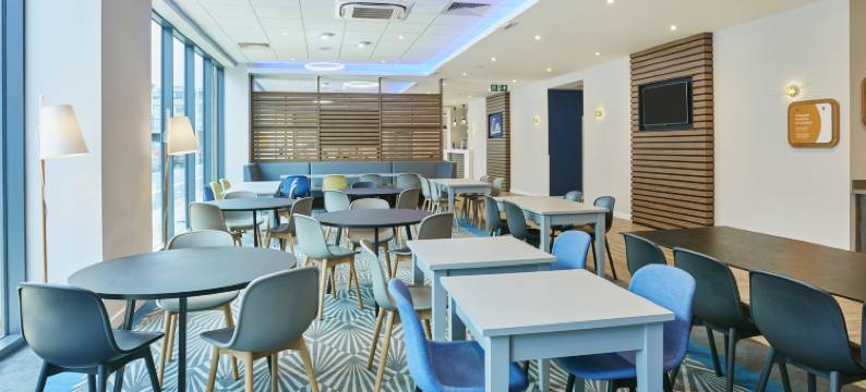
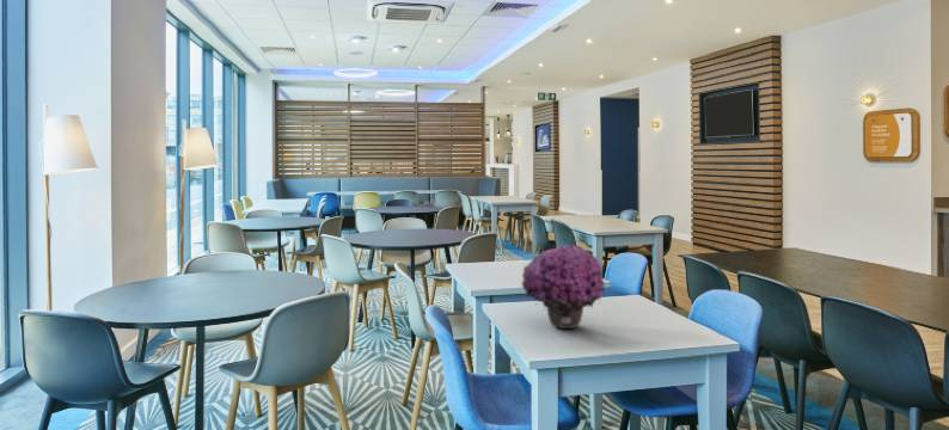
+ flower [521,244,606,330]
